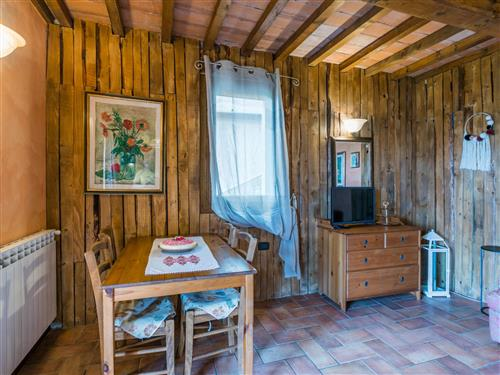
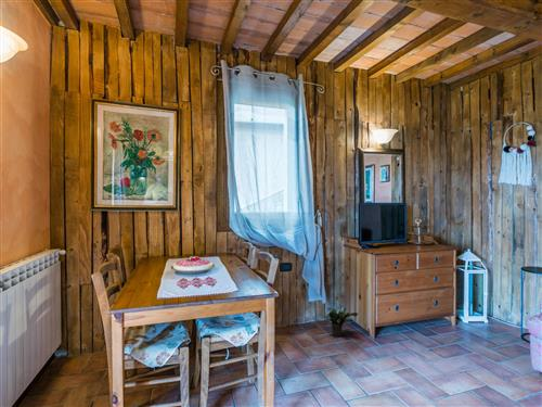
+ potted plant [323,304,359,338]
